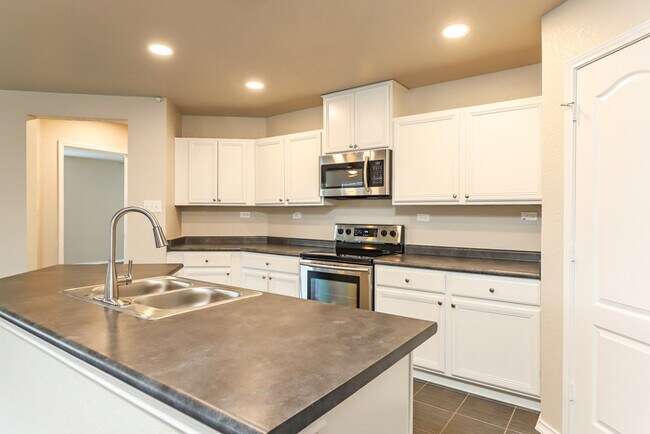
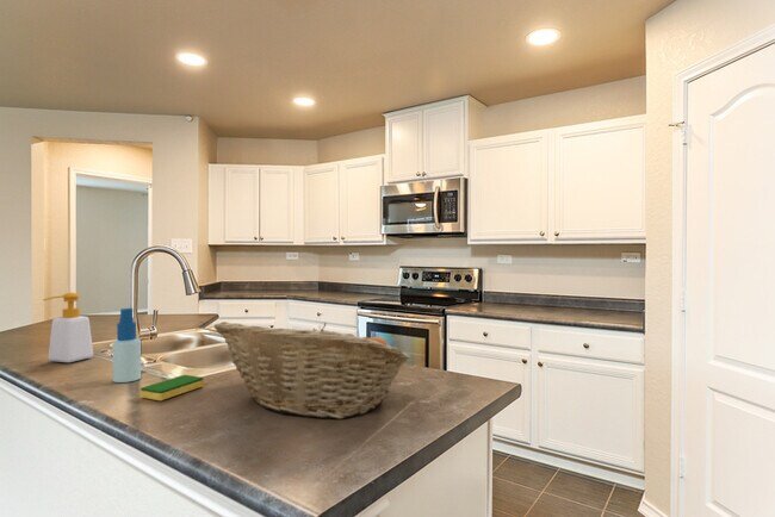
+ fruit basket [212,320,411,421]
+ soap bottle [42,292,94,363]
+ dish sponge [140,374,205,401]
+ spray bottle [111,307,142,384]
